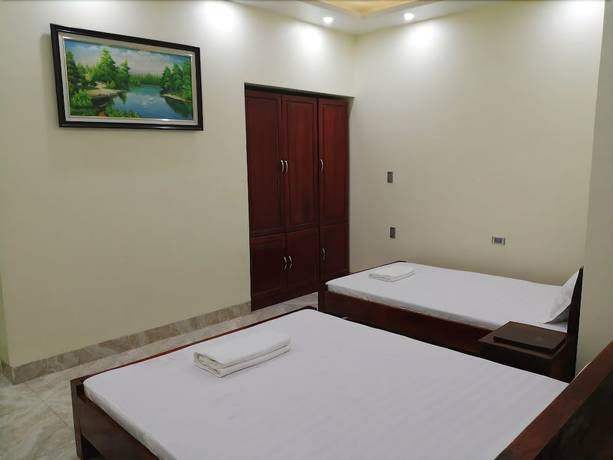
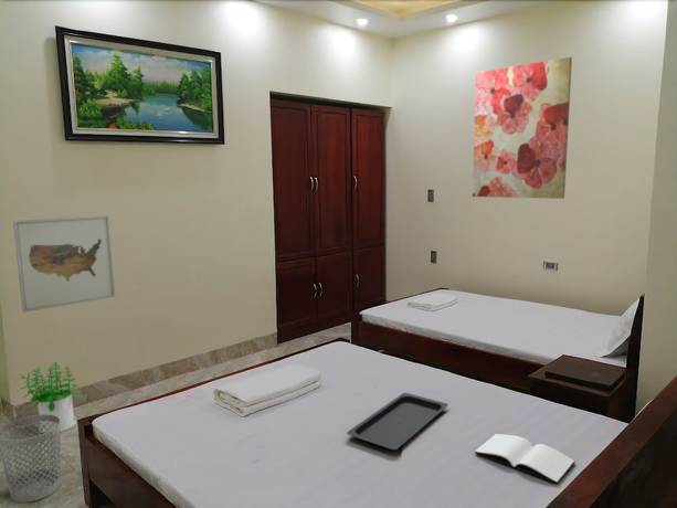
+ potted plant [19,361,81,434]
+ wastebasket [0,414,62,504]
+ wall art [472,56,573,200]
+ serving tray [346,392,449,451]
+ book [474,433,576,485]
+ wall art [12,214,116,314]
